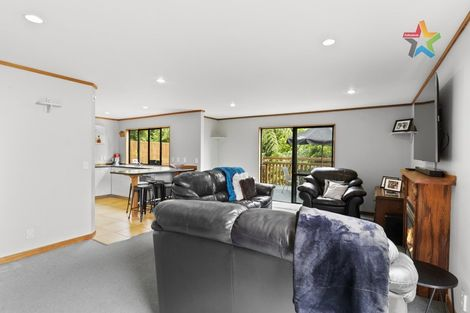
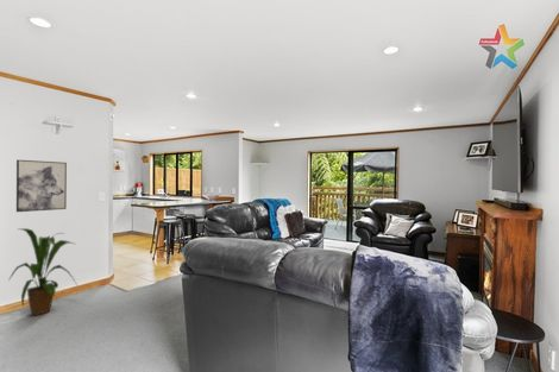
+ wall art [15,159,68,213]
+ house plant [7,227,78,316]
